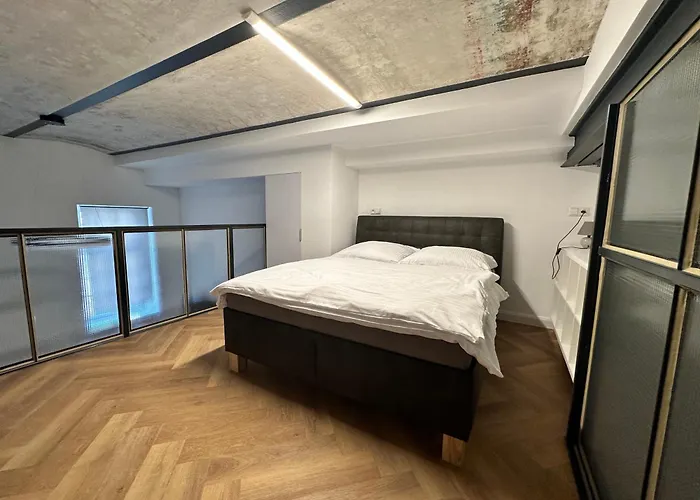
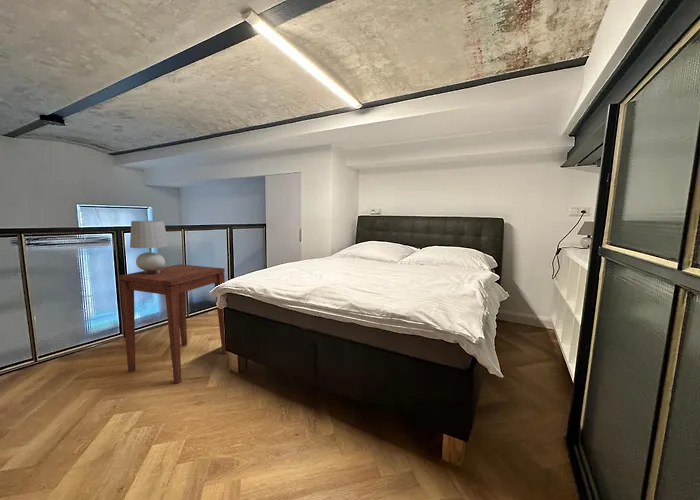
+ table lamp [129,219,169,273]
+ side table [118,263,228,385]
